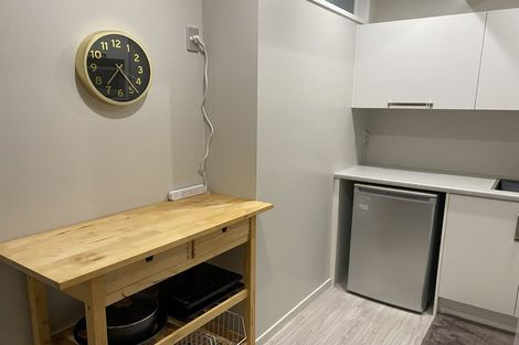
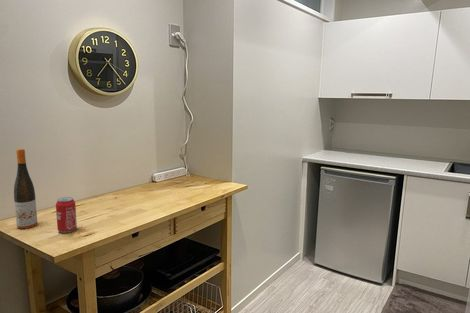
+ beverage can [55,196,78,234]
+ wine bottle [13,148,38,230]
